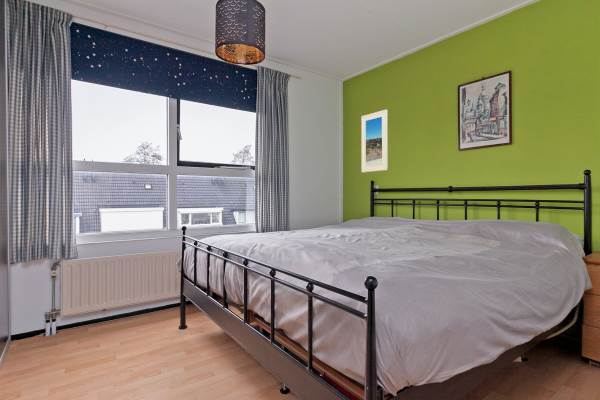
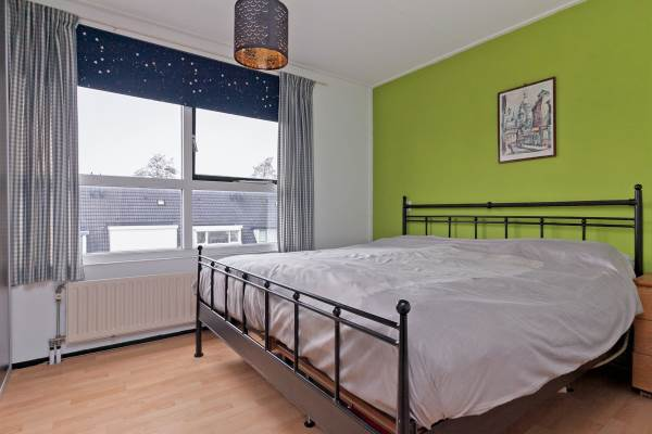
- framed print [360,109,389,173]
